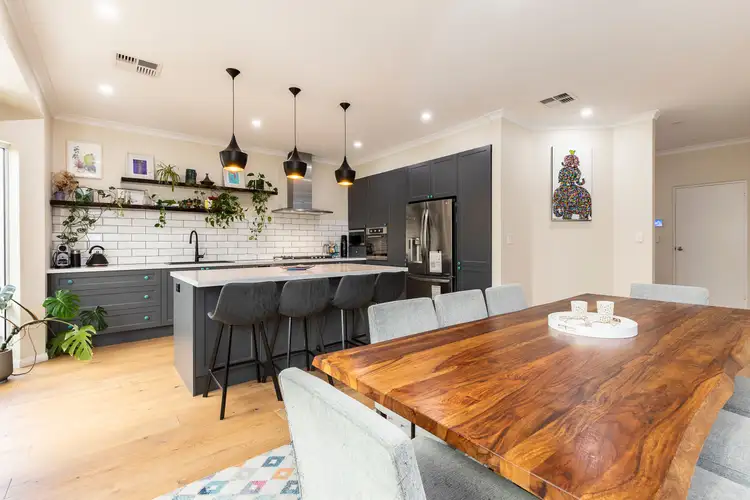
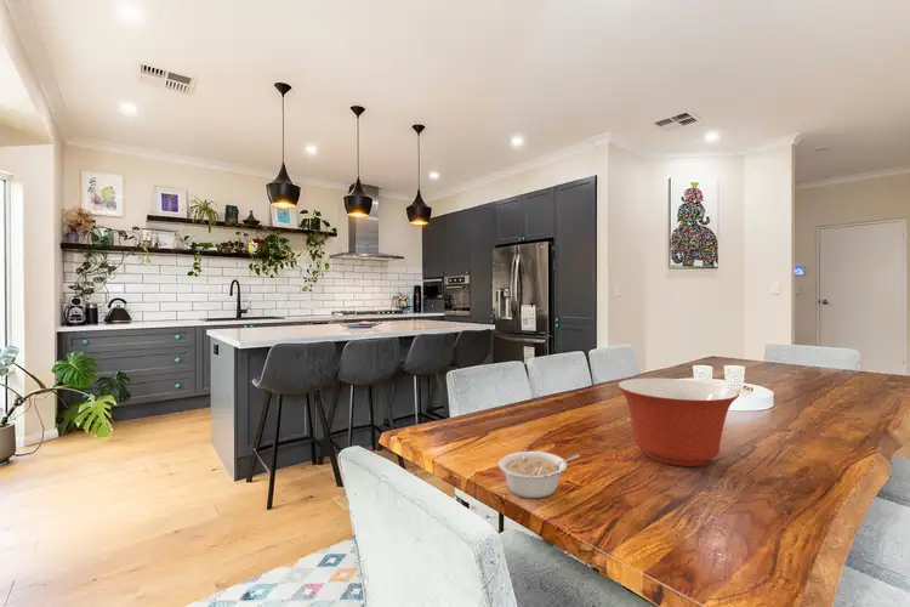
+ legume [497,450,580,499]
+ mixing bowl [616,378,740,467]
